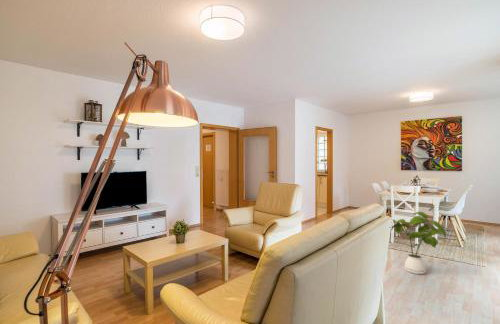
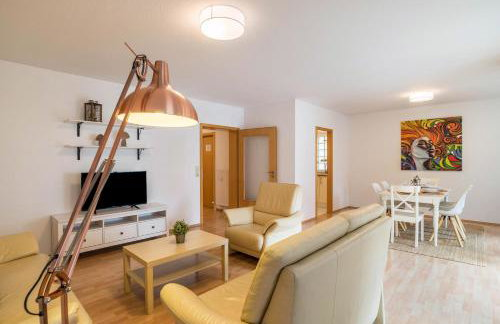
- house plant [390,211,447,275]
